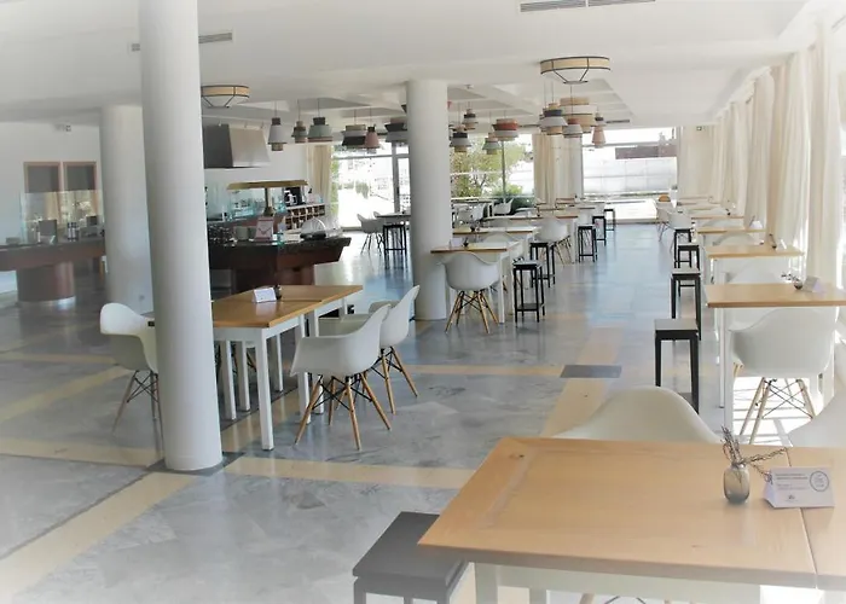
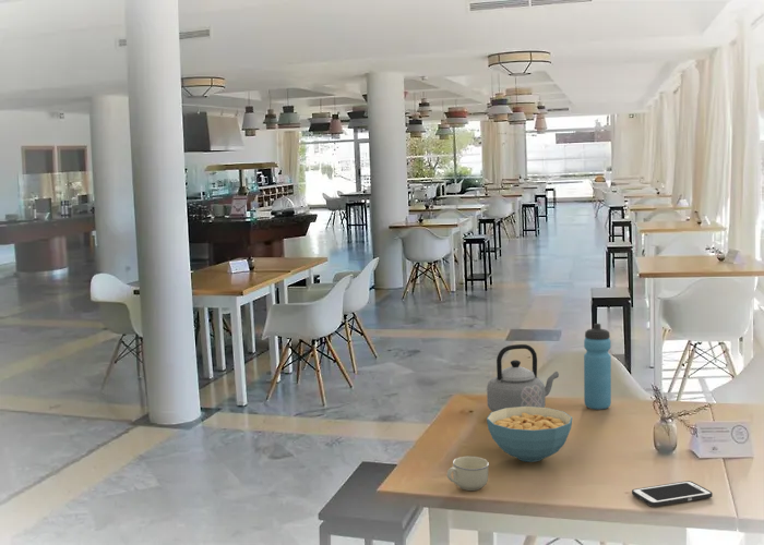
+ cup [446,456,490,492]
+ water bottle [583,323,612,411]
+ cereal bowl [486,407,573,463]
+ teapot [486,343,560,412]
+ cell phone [631,480,714,508]
